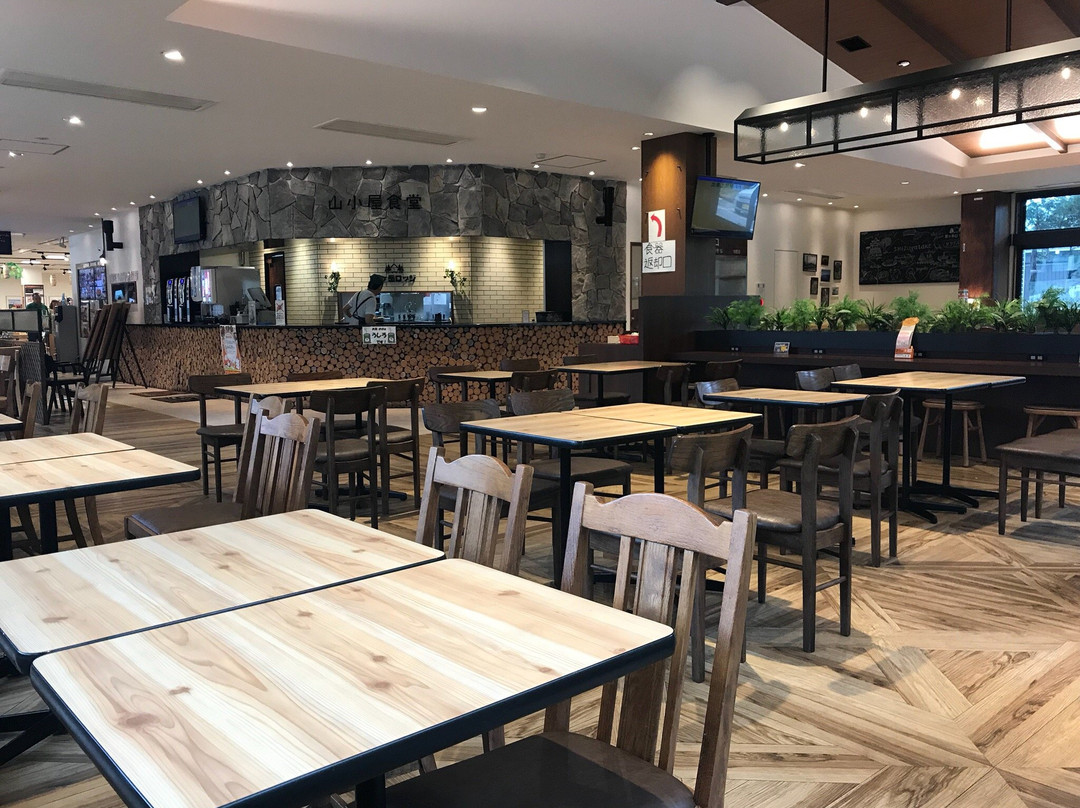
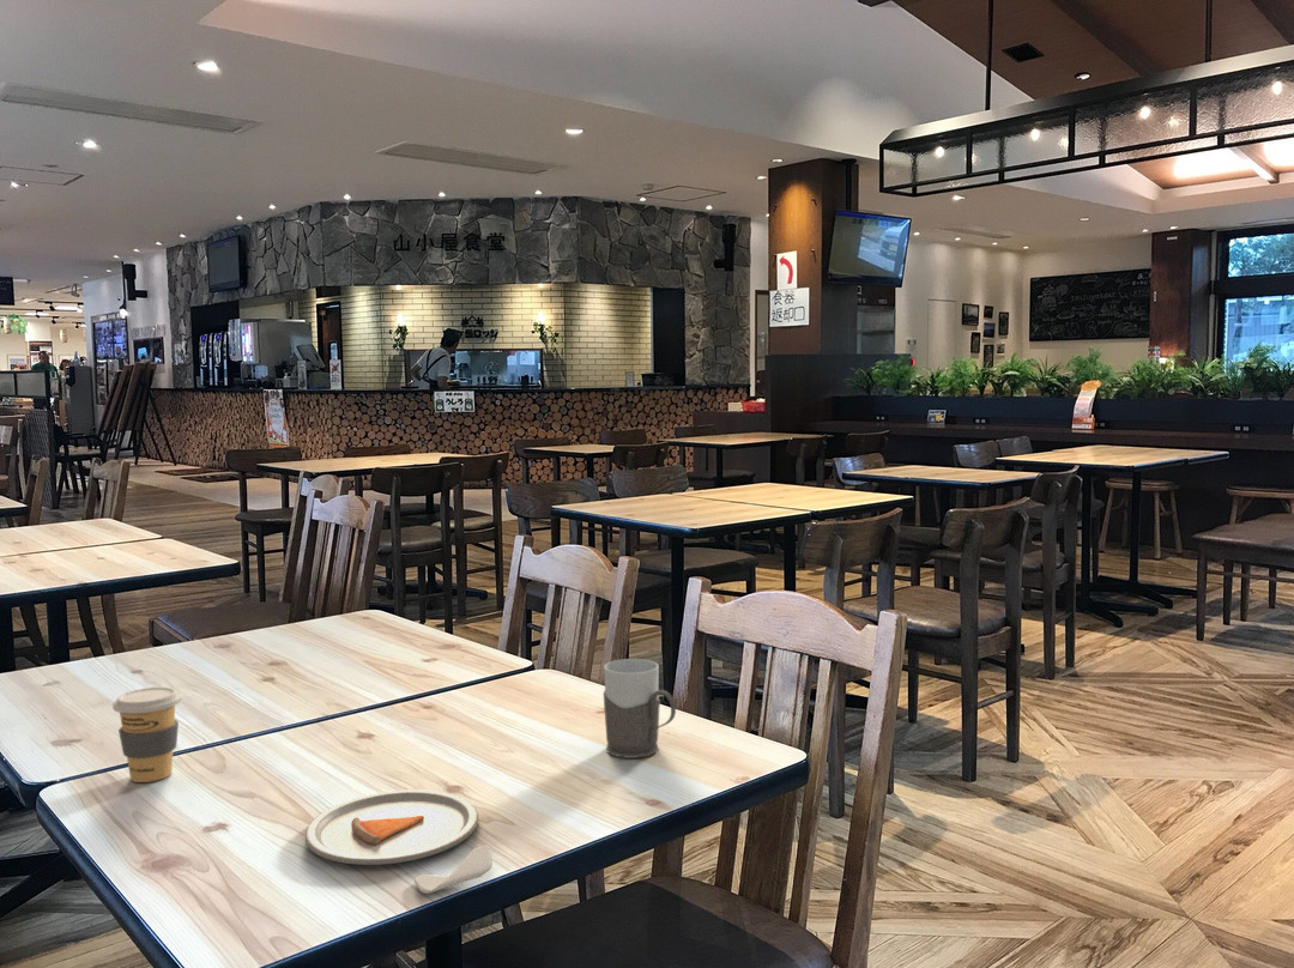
+ dinner plate [304,788,494,895]
+ mug [603,658,677,760]
+ coffee cup [111,686,183,784]
